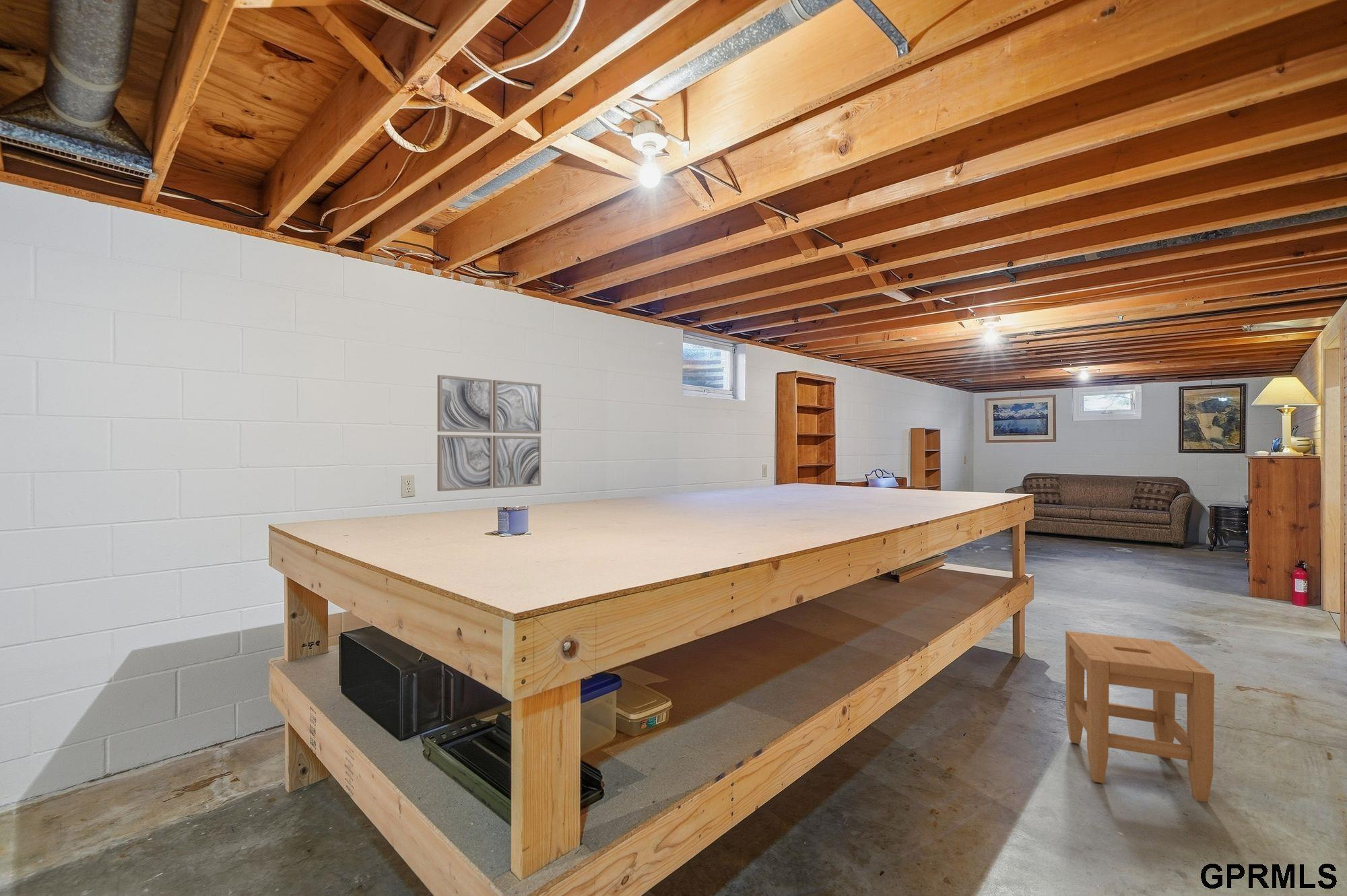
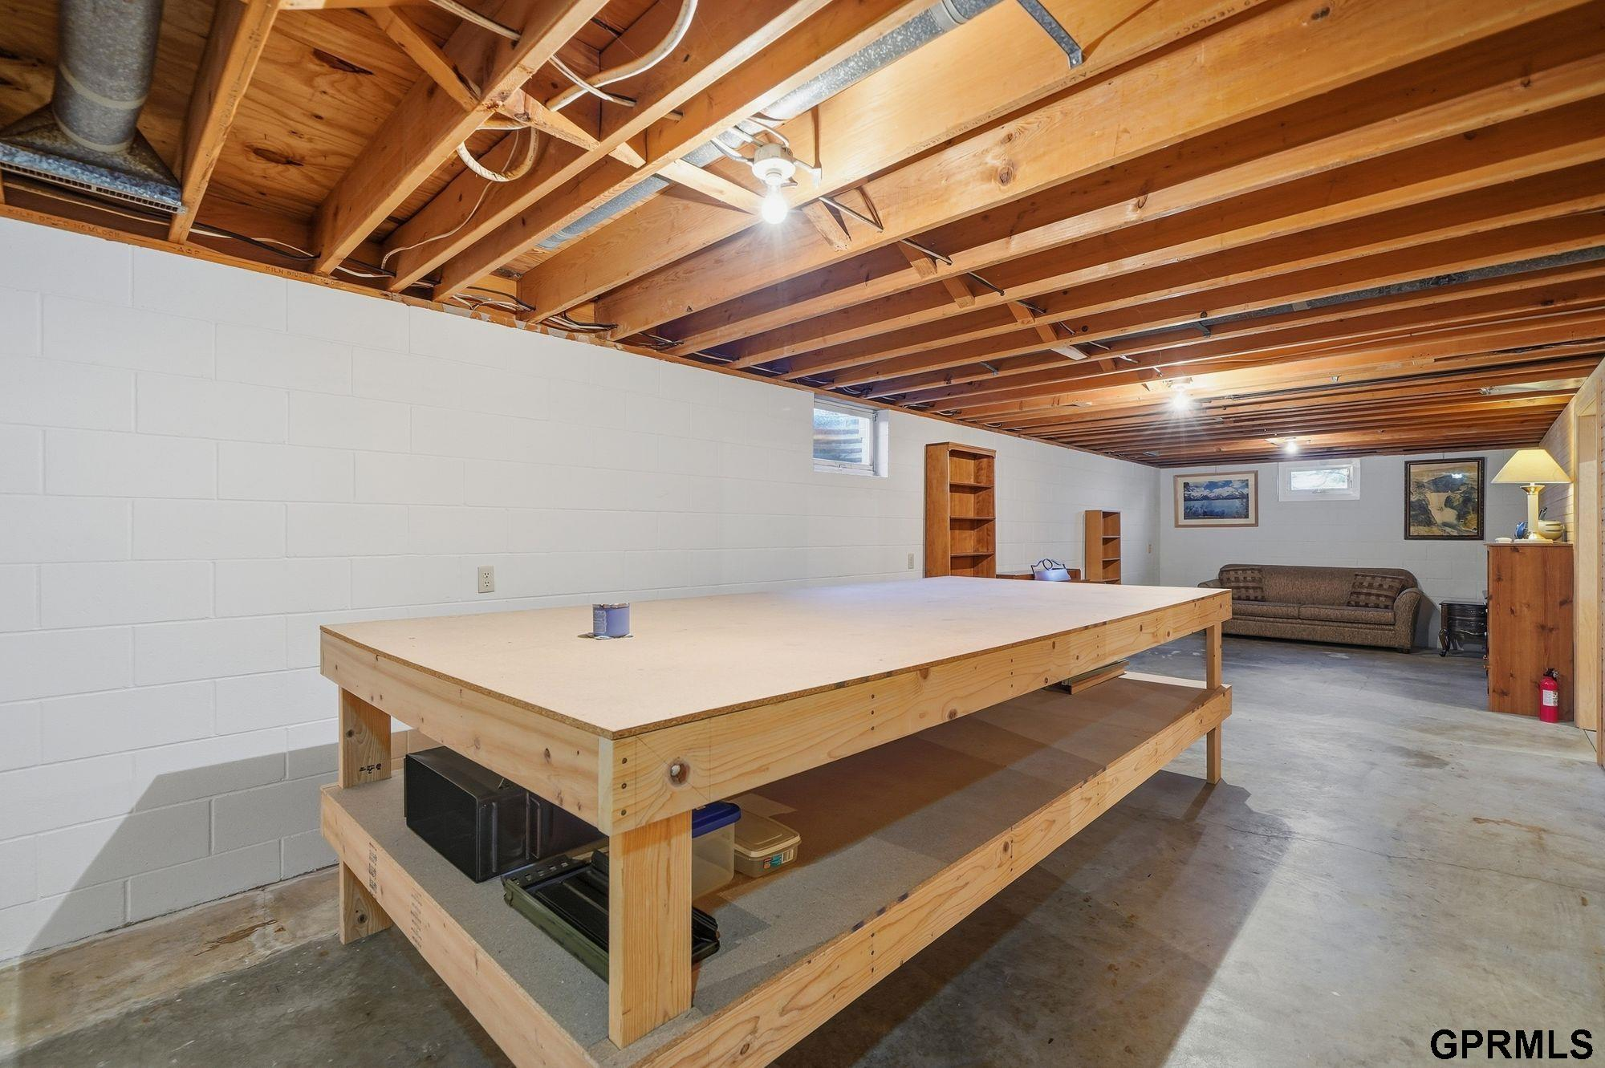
- stool [1065,630,1215,803]
- wall art [436,374,541,492]
